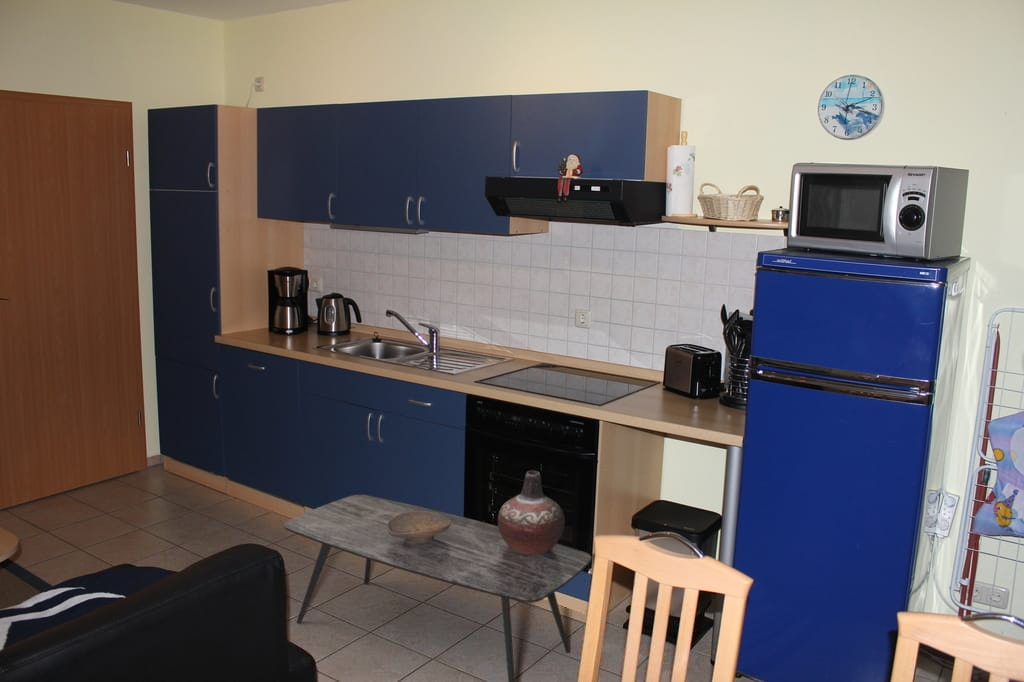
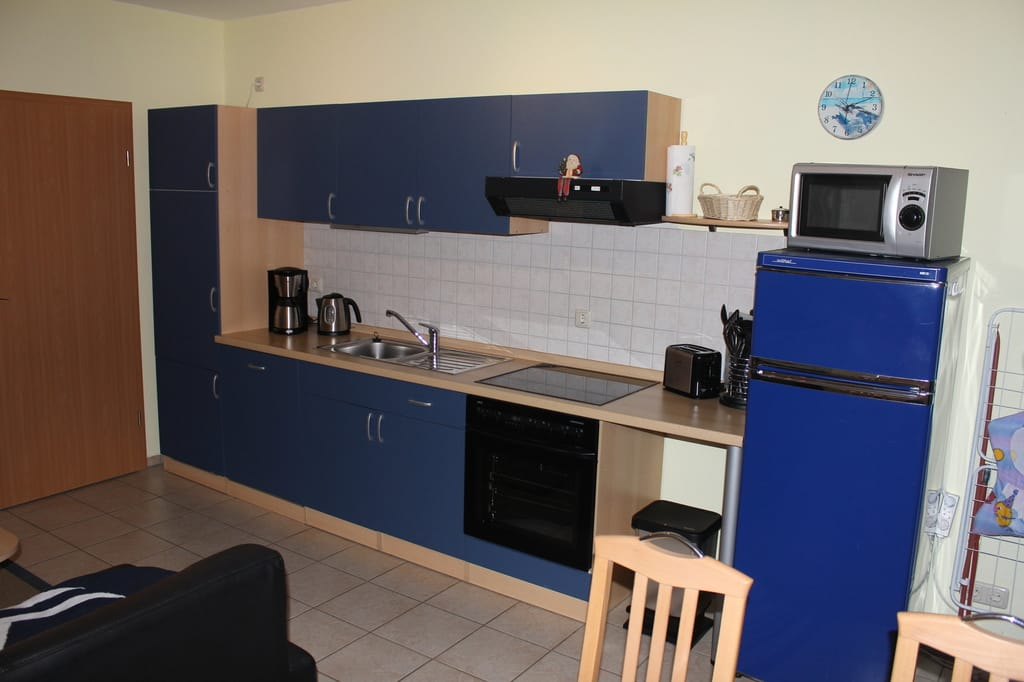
- decorative bowl [386,511,451,543]
- vase [497,470,566,555]
- coffee table [283,494,592,682]
